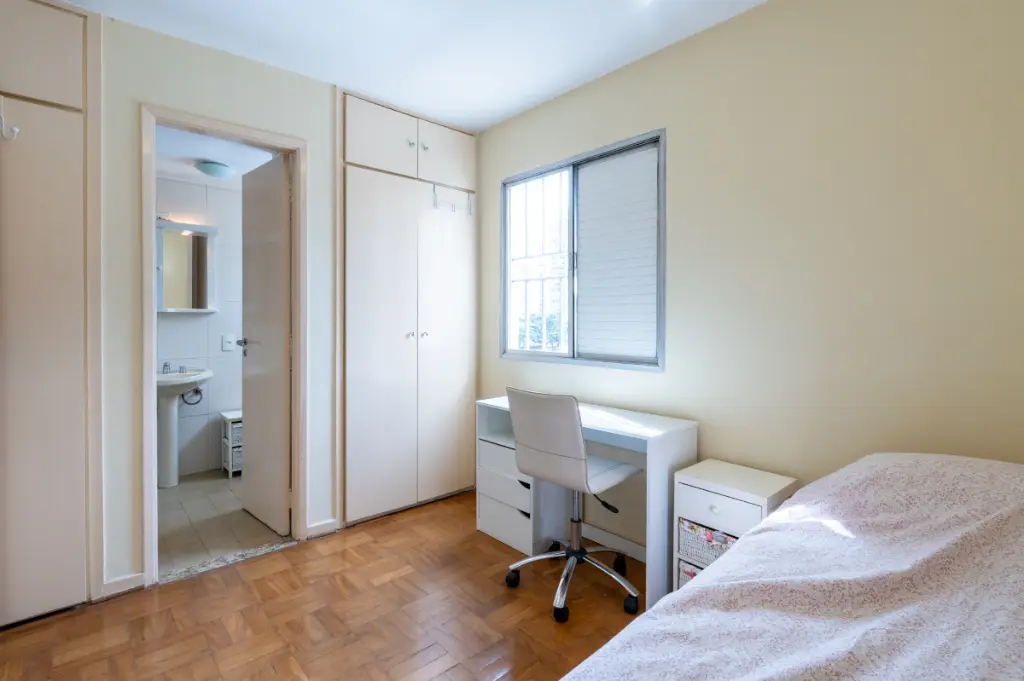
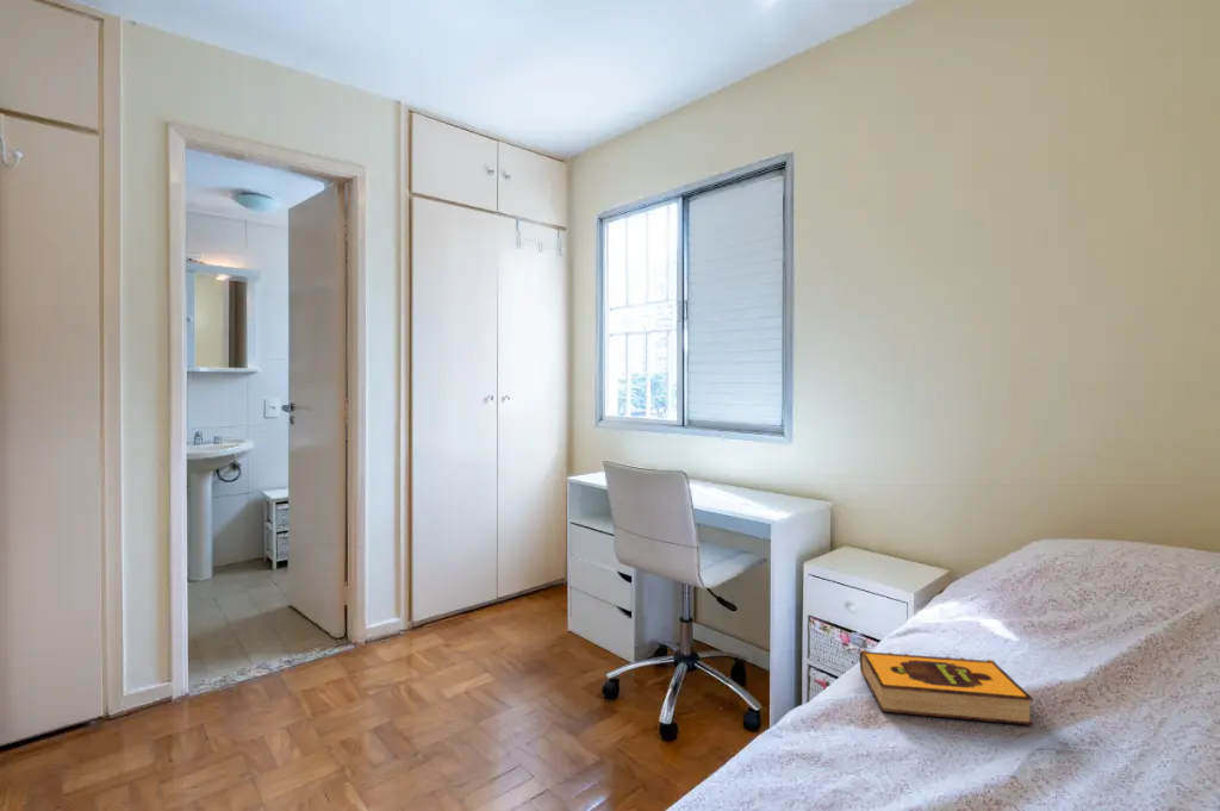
+ hardback book [858,649,1034,726]
